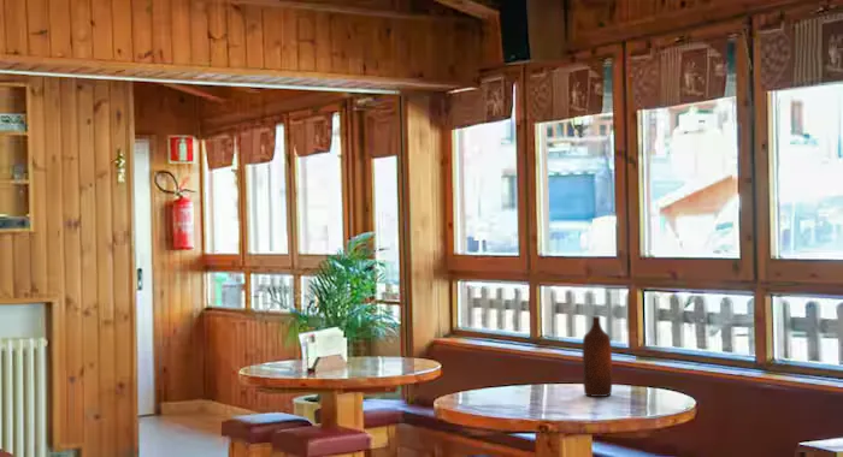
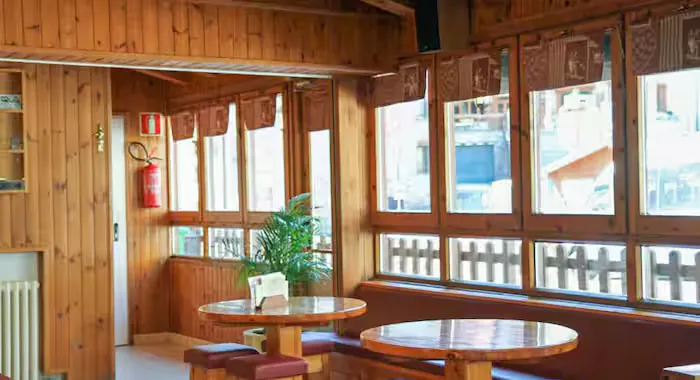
- bottle [582,315,613,398]
